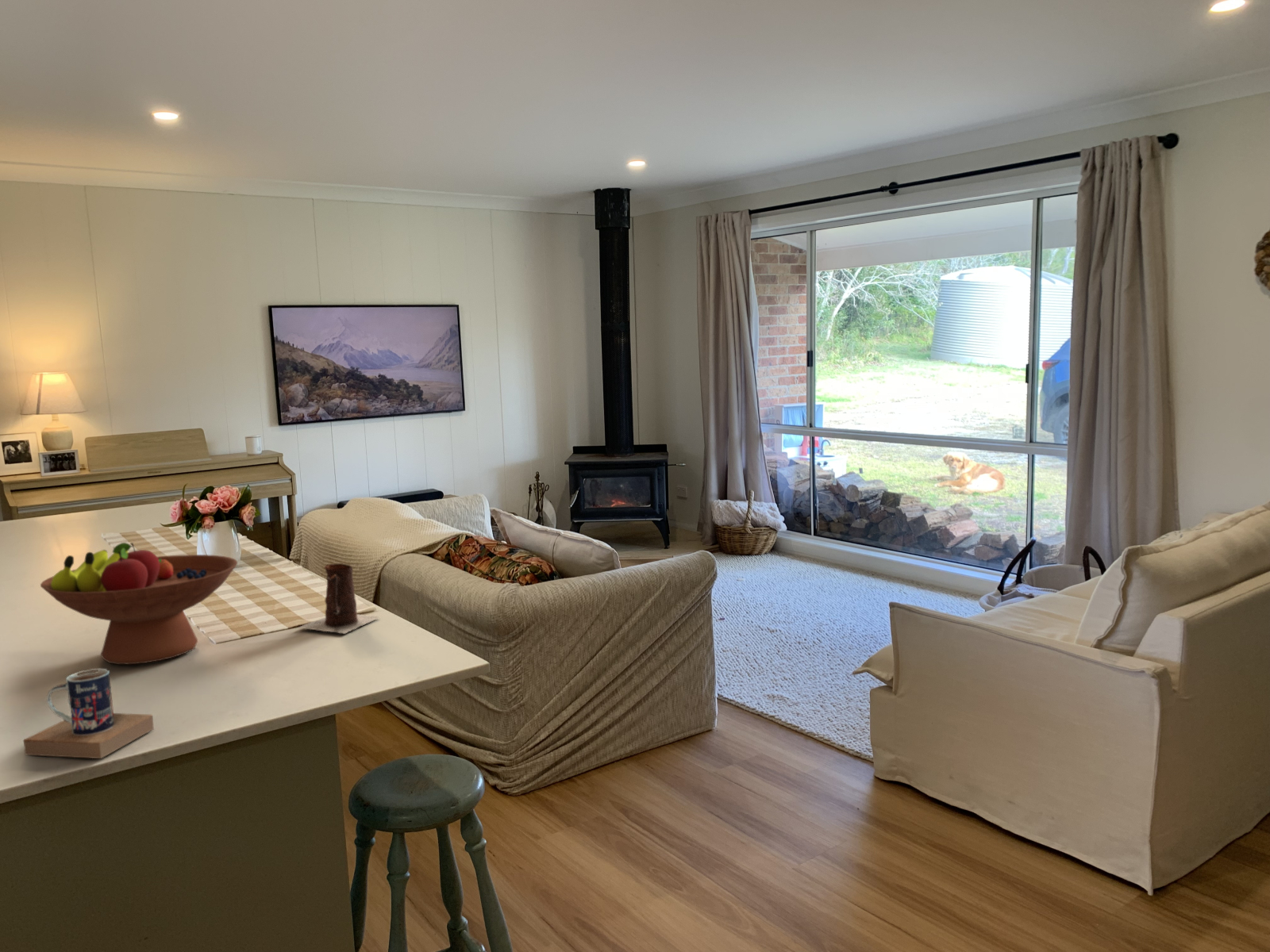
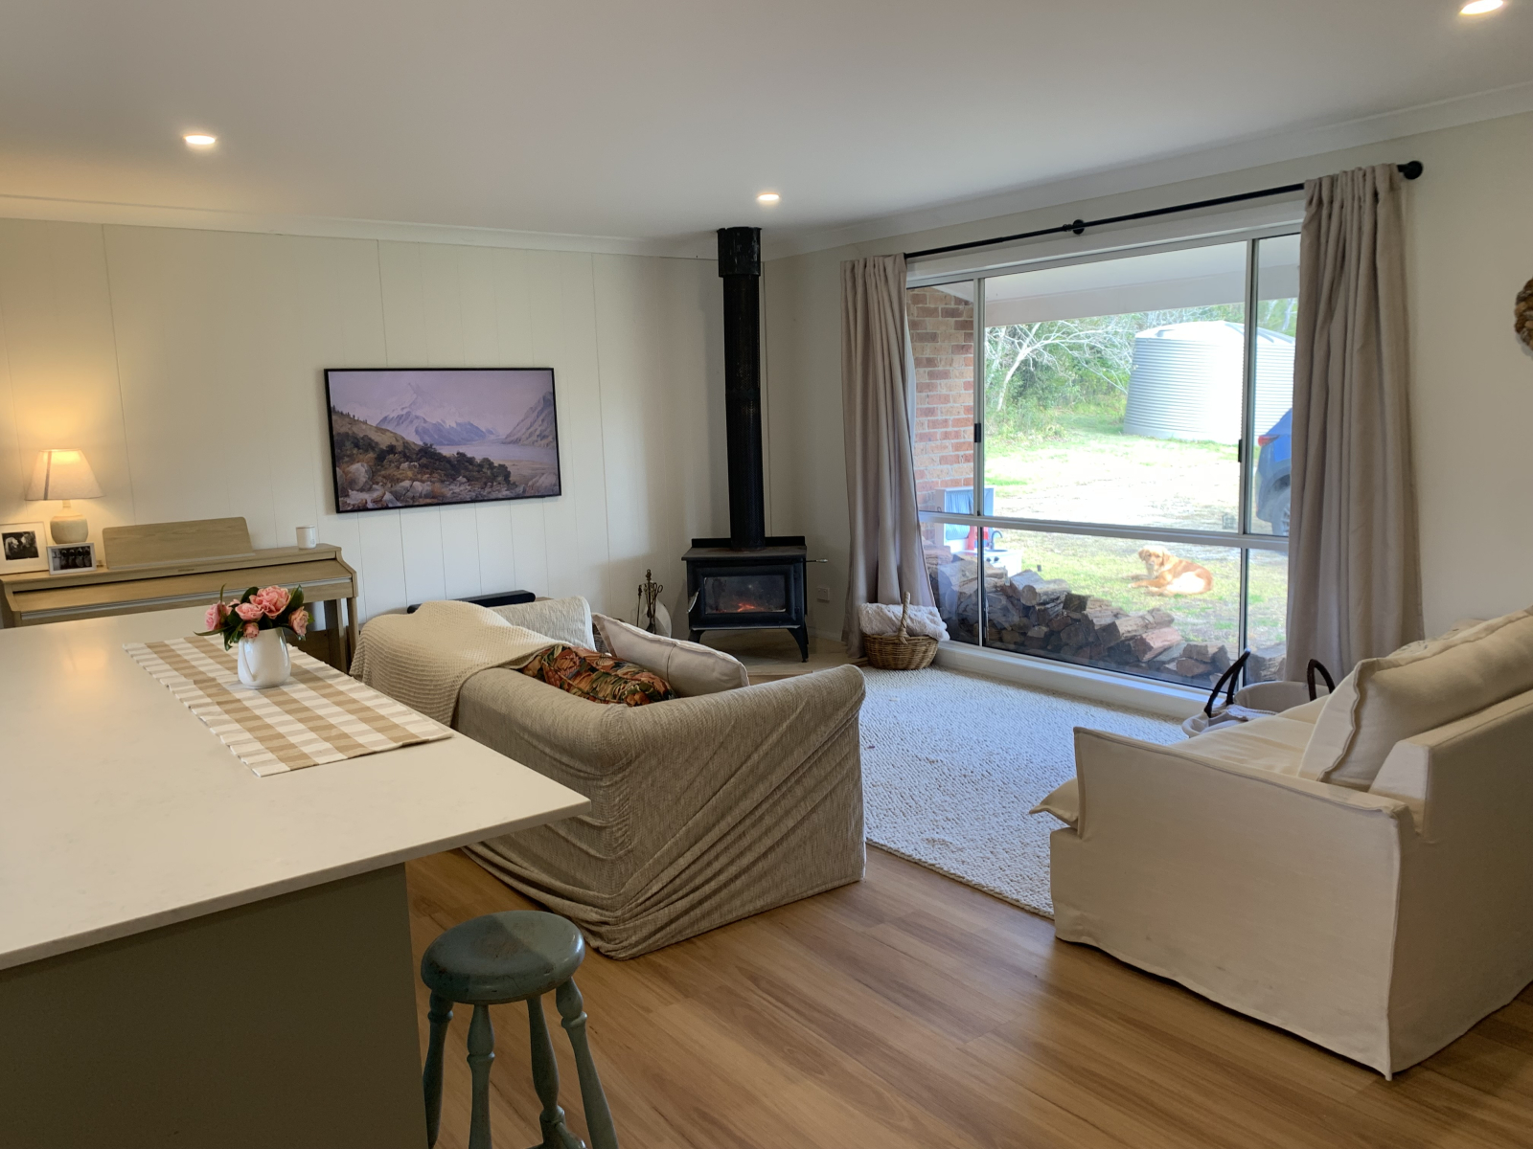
- fruit bowl [40,542,238,665]
- mug [298,562,381,635]
- mug [23,668,155,759]
